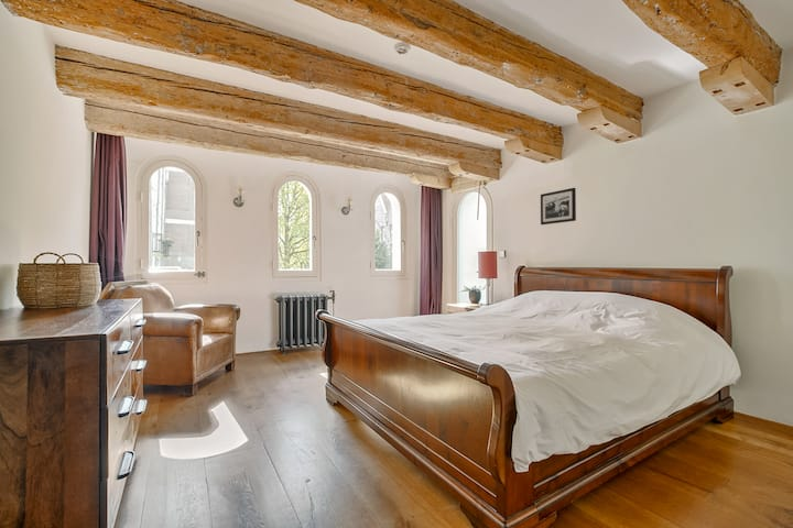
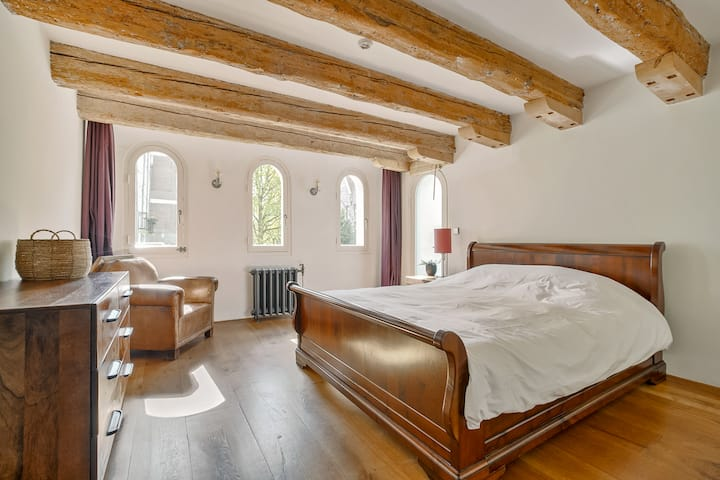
- picture frame [540,187,577,226]
